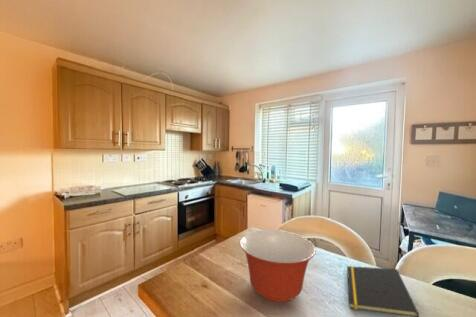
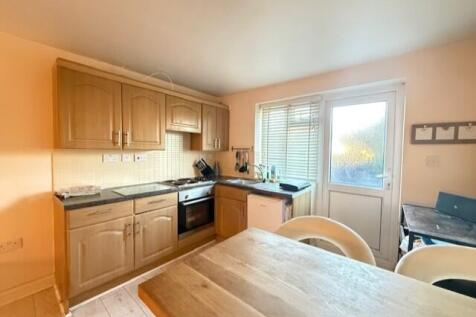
- mixing bowl [239,229,317,303]
- notepad [346,265,420,317]
